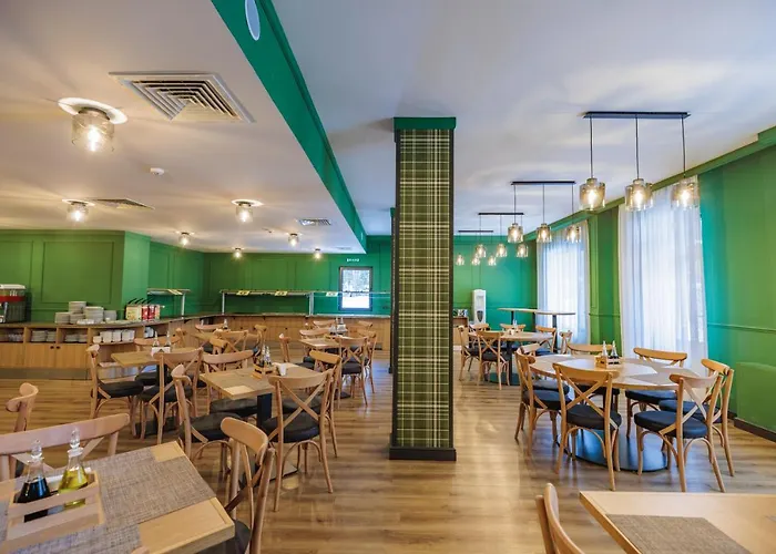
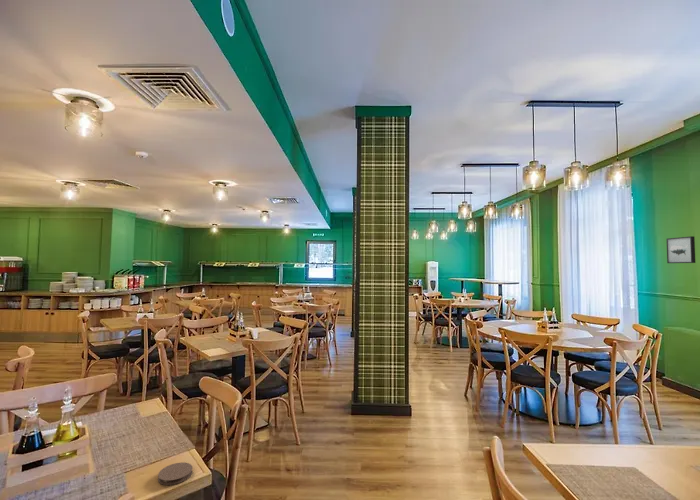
+ coaster [157,461,193,486]
+ wall art [665,235,696,264]
